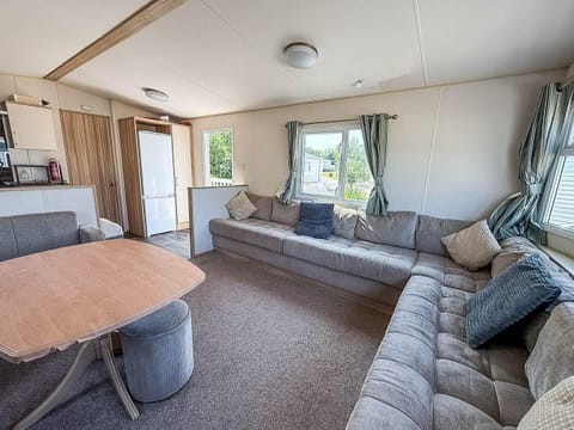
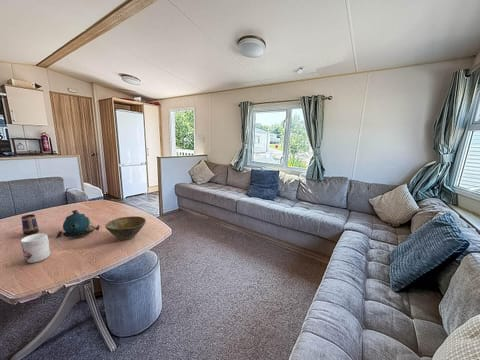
+ mug [20,213,40,236]
+ mug [20,232,51,264]
+ bowl [104,215,147,241]
+ teapot [55,209,100,240]
